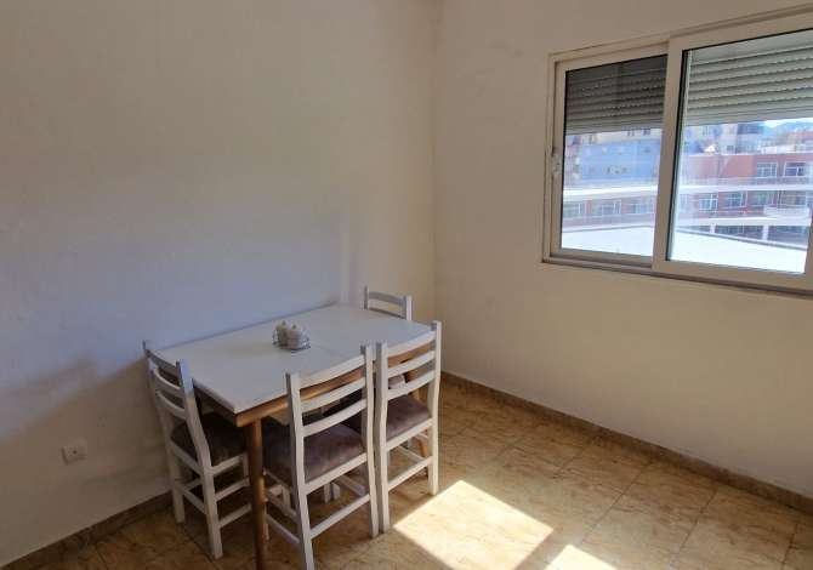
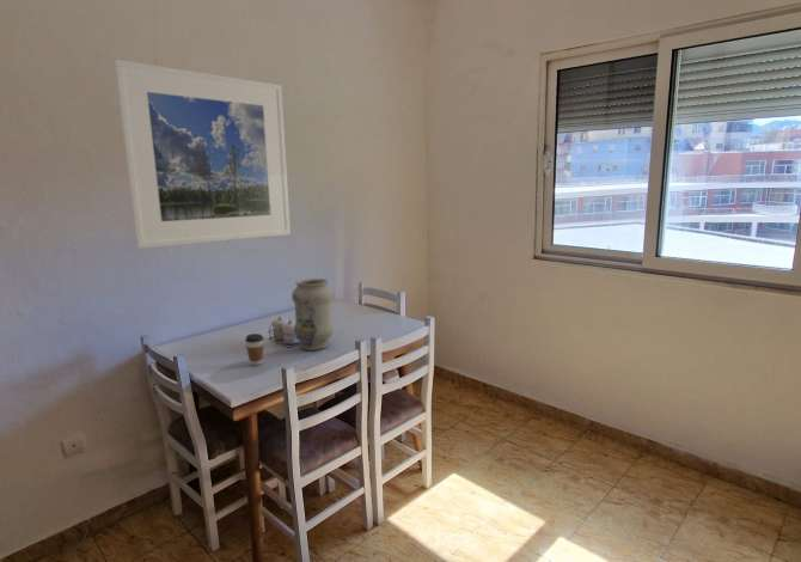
+ vase [291,277,335,352]
+ coffee cup [244,332,265,366]
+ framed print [112,59,292,250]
